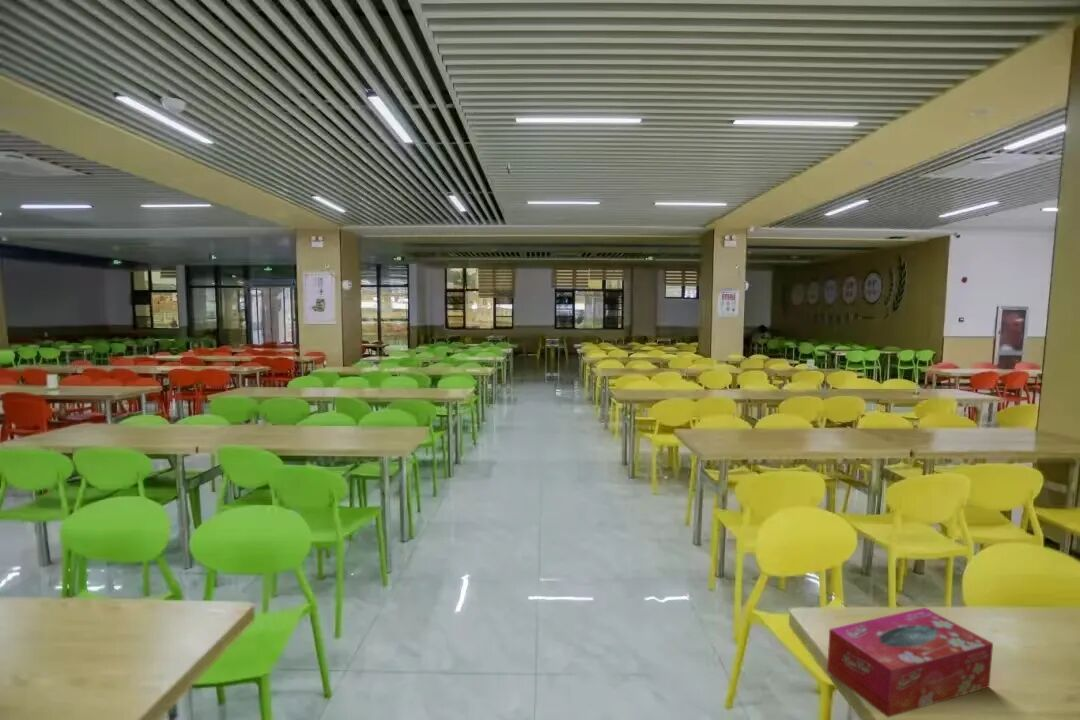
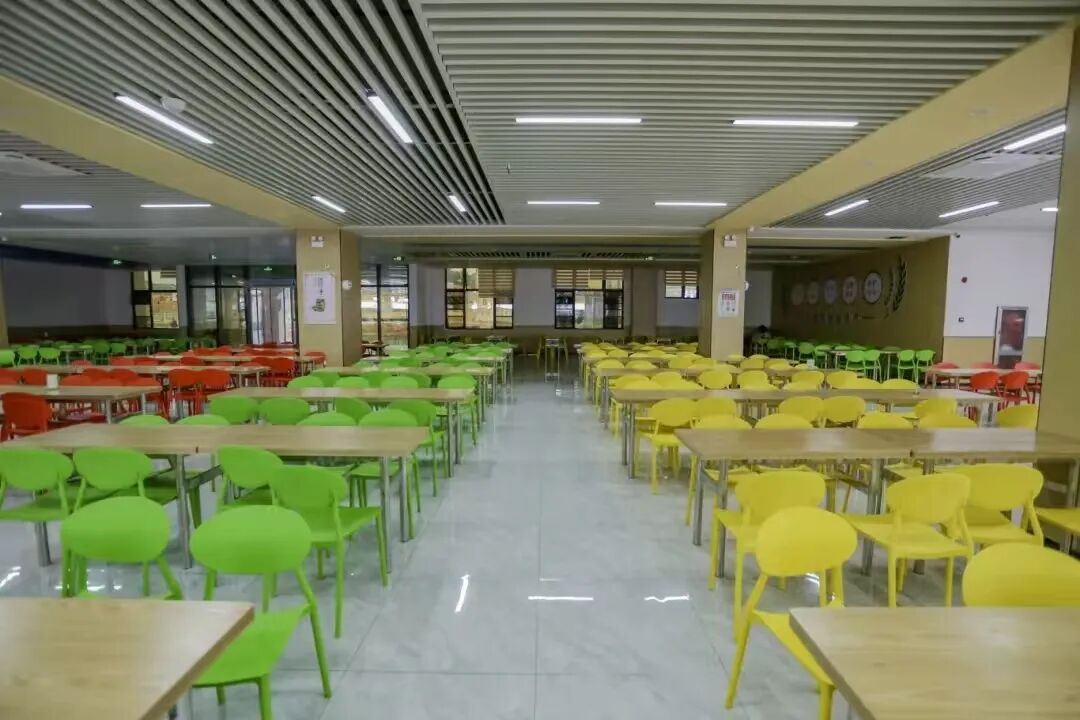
- tissue box [826,607,994,718]
